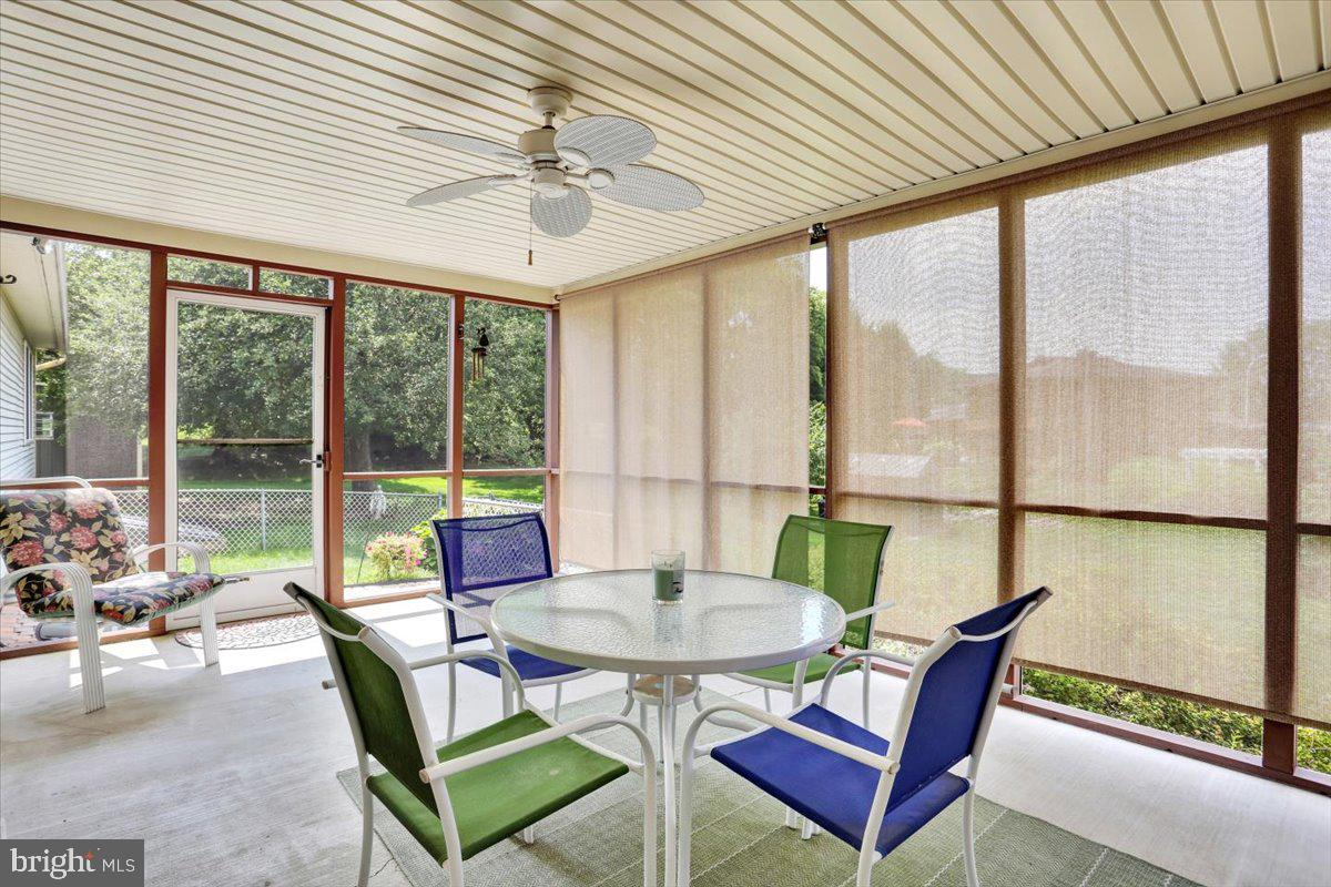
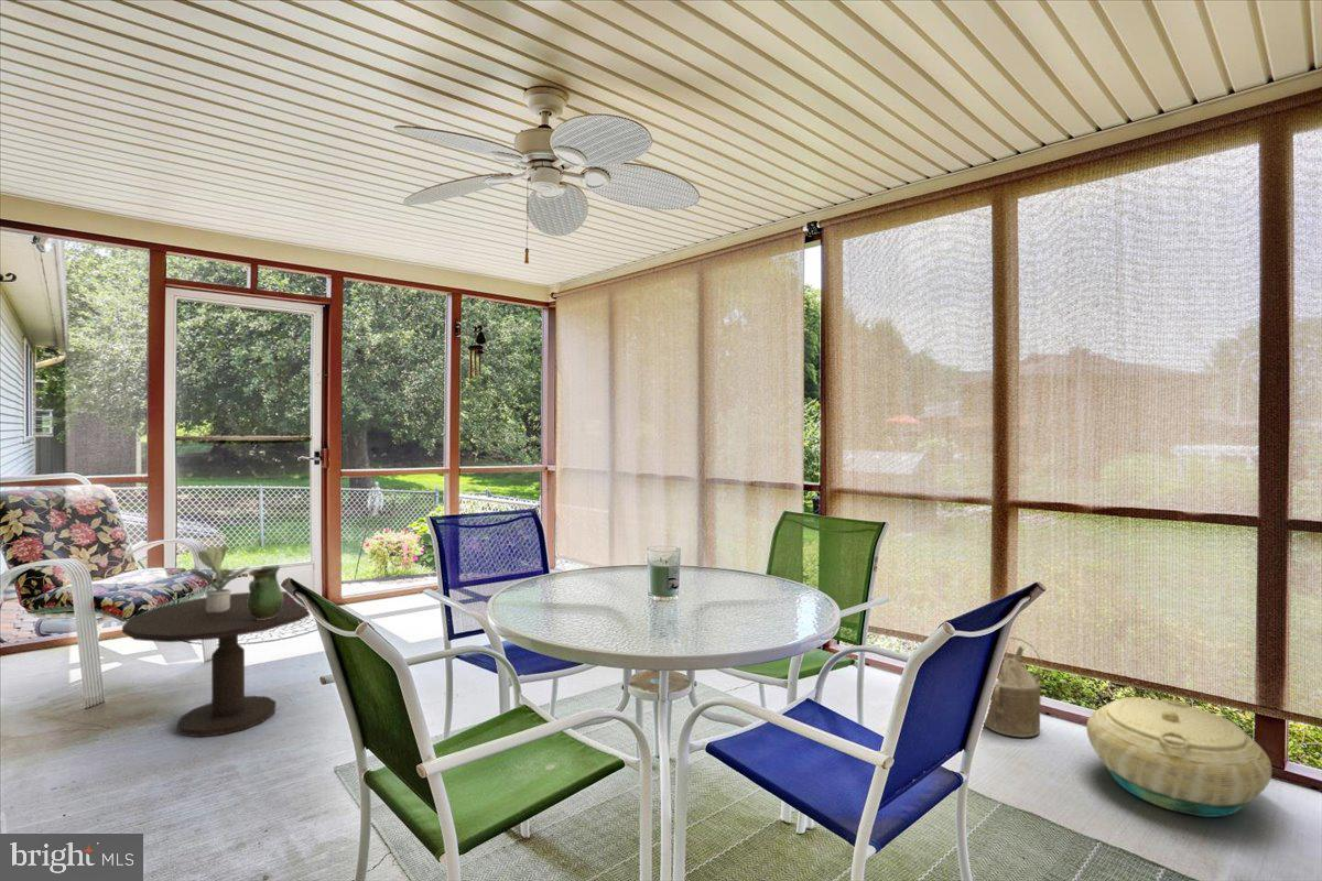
+ pitcher [247,564,283,620]
+ basket [1085,697,1272,818]
+ watering can [983,637,1042,738]
+ side table [121,590,311,738]
+ potted plant [189,544,250,612]
